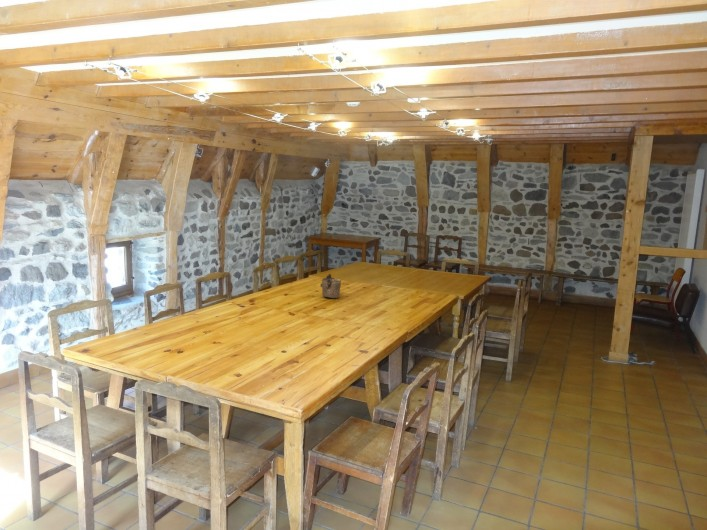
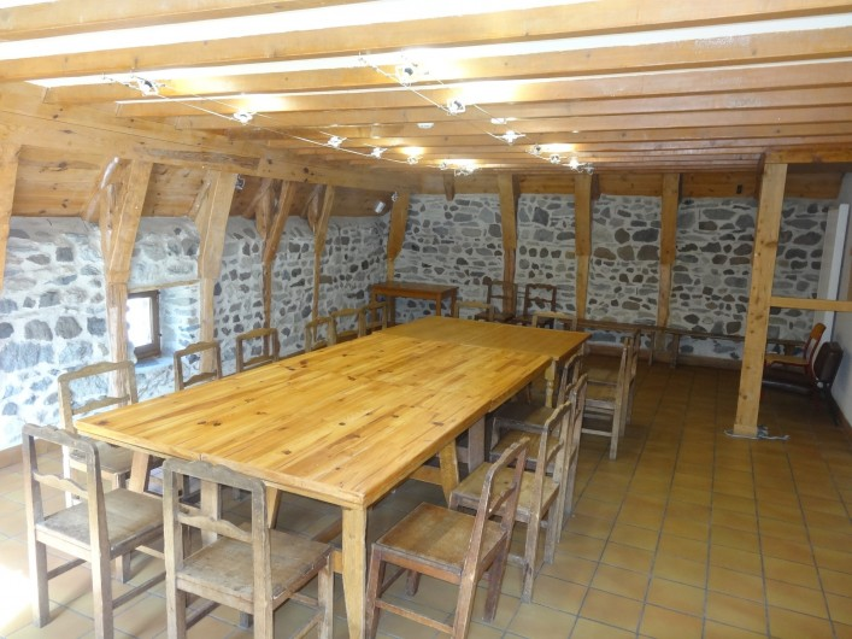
- teapot [319,273,342,299]
